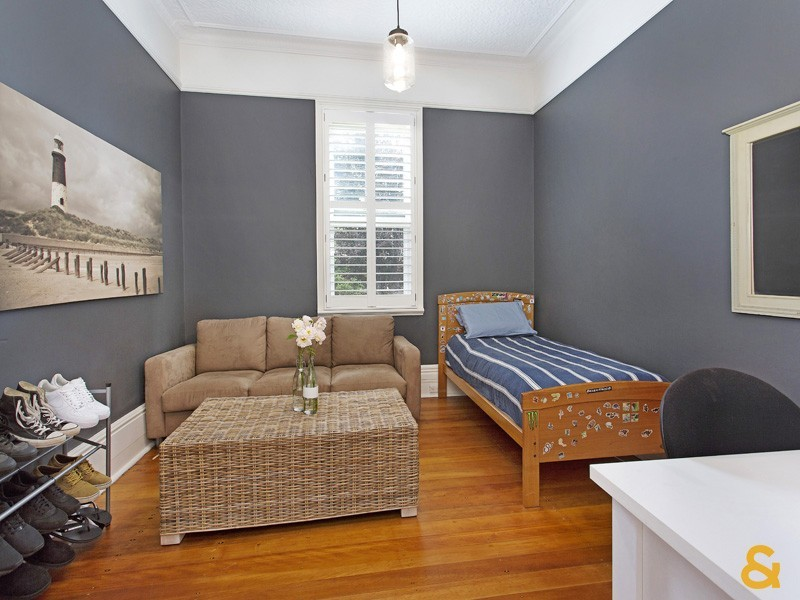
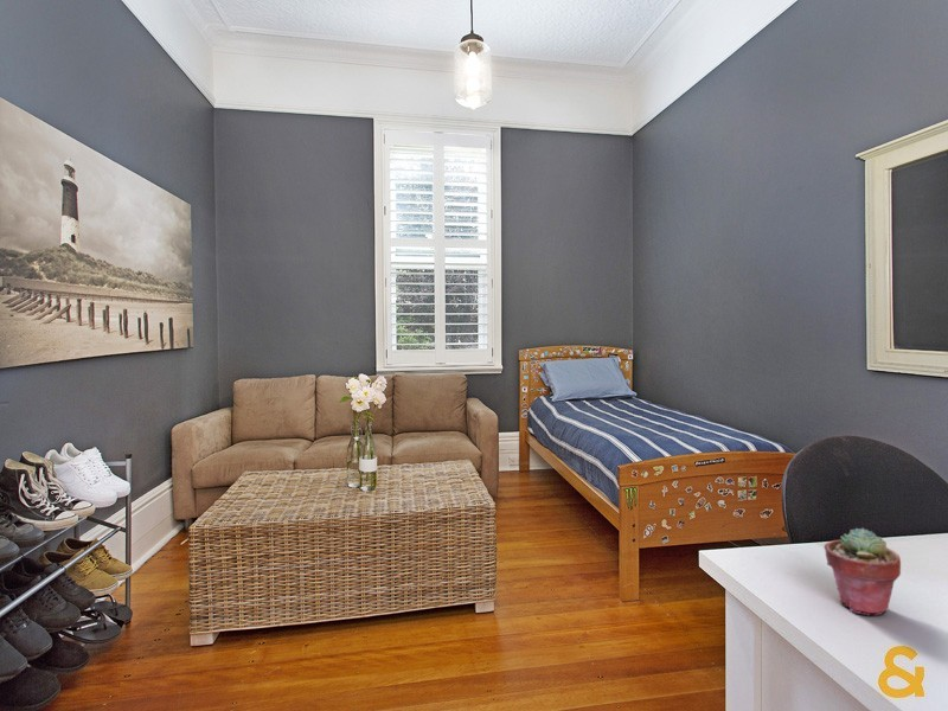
+ potted succulent [824,527,902,616]
